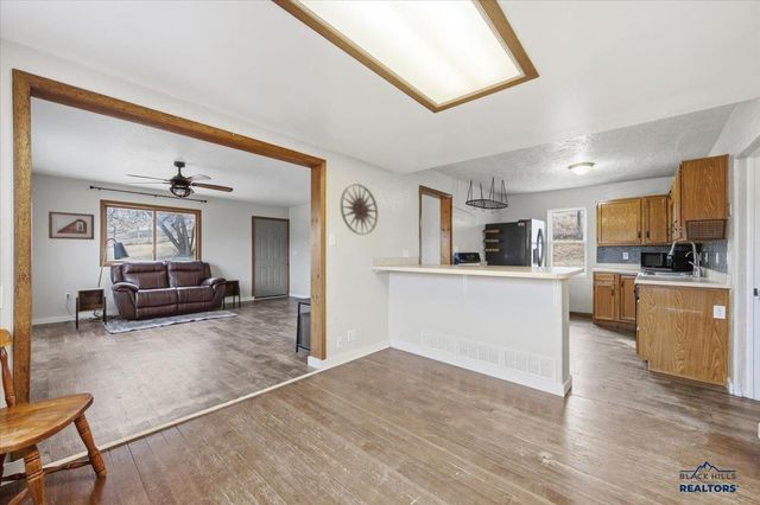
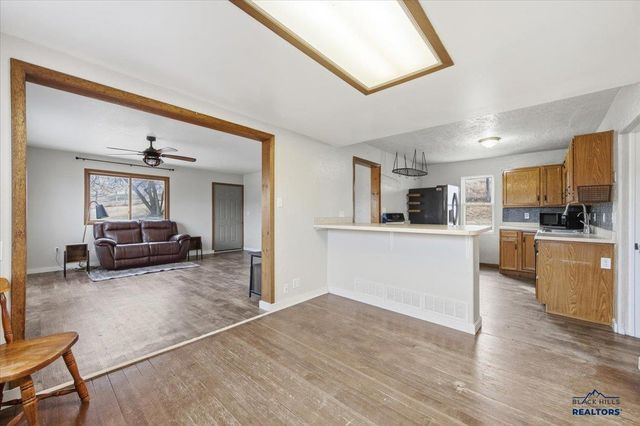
- picture frame [48,211,95,241]
- wall art [340,183,379,236]
